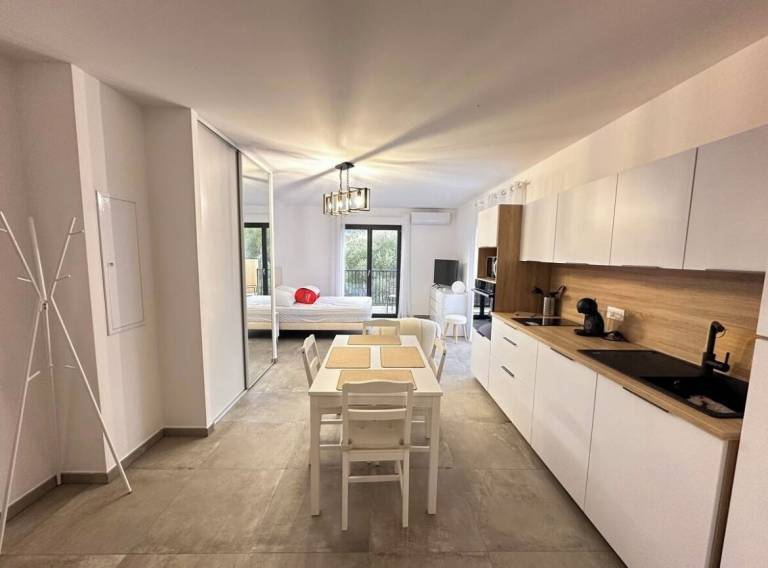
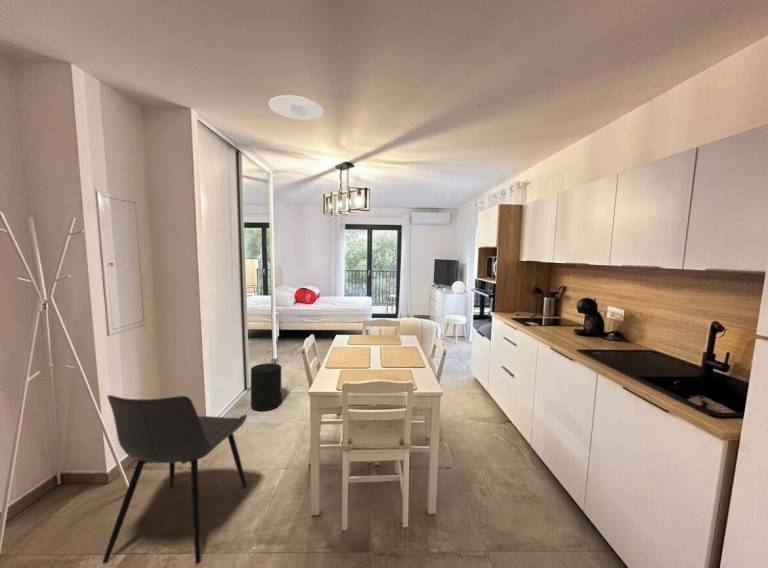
+ cylinder [250,362,282,412]
+ recessed light [268,94,324,121]
+ chair [101,394,248,565]
